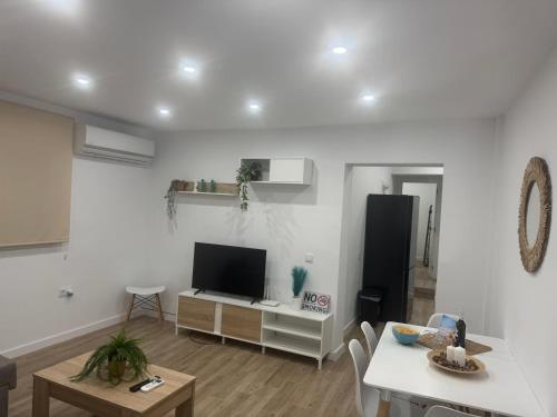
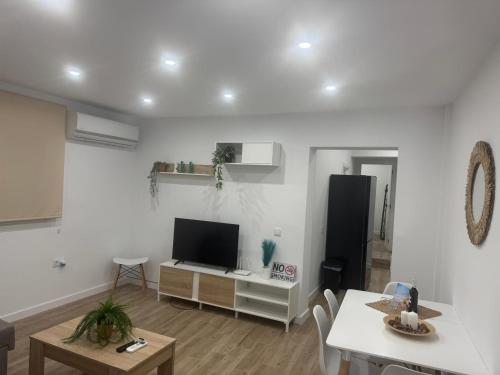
- cereal bowl [391,324,421,346]
